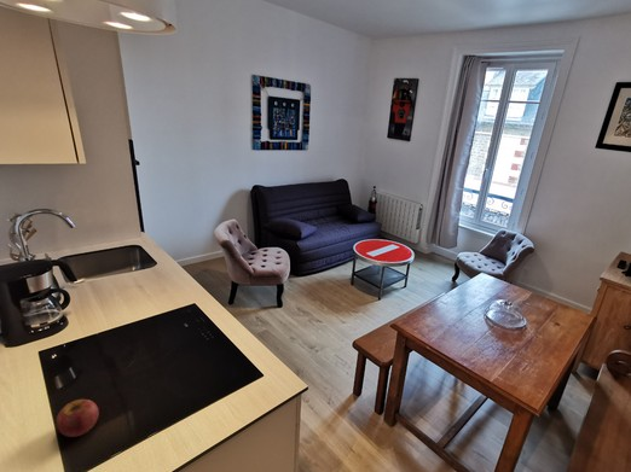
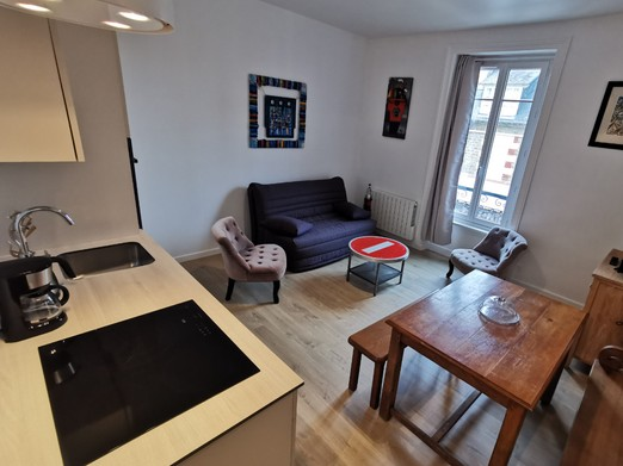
- apple [56,398,100,438]
